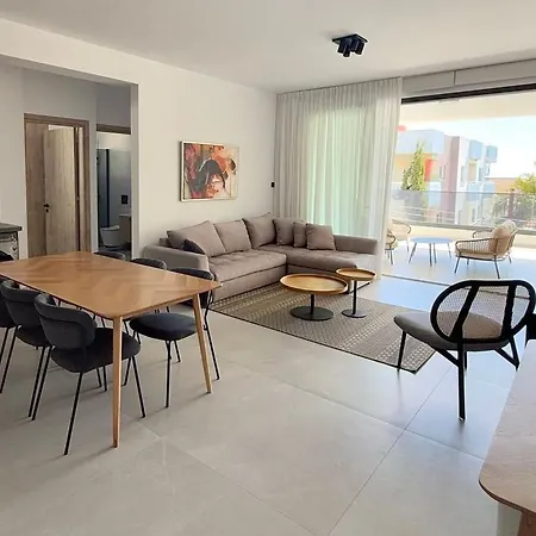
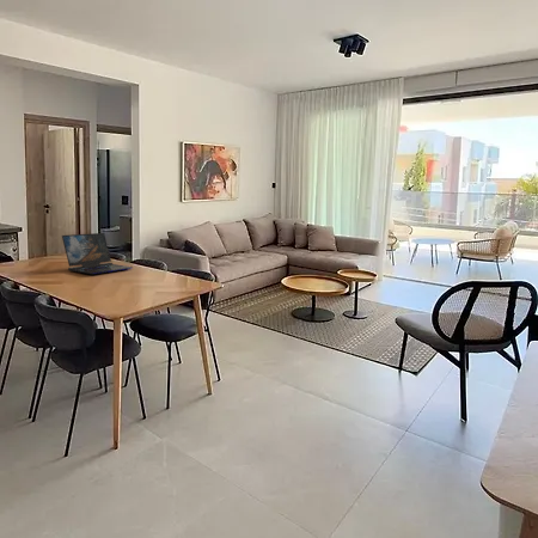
+ laptop [61,232,134,275]
